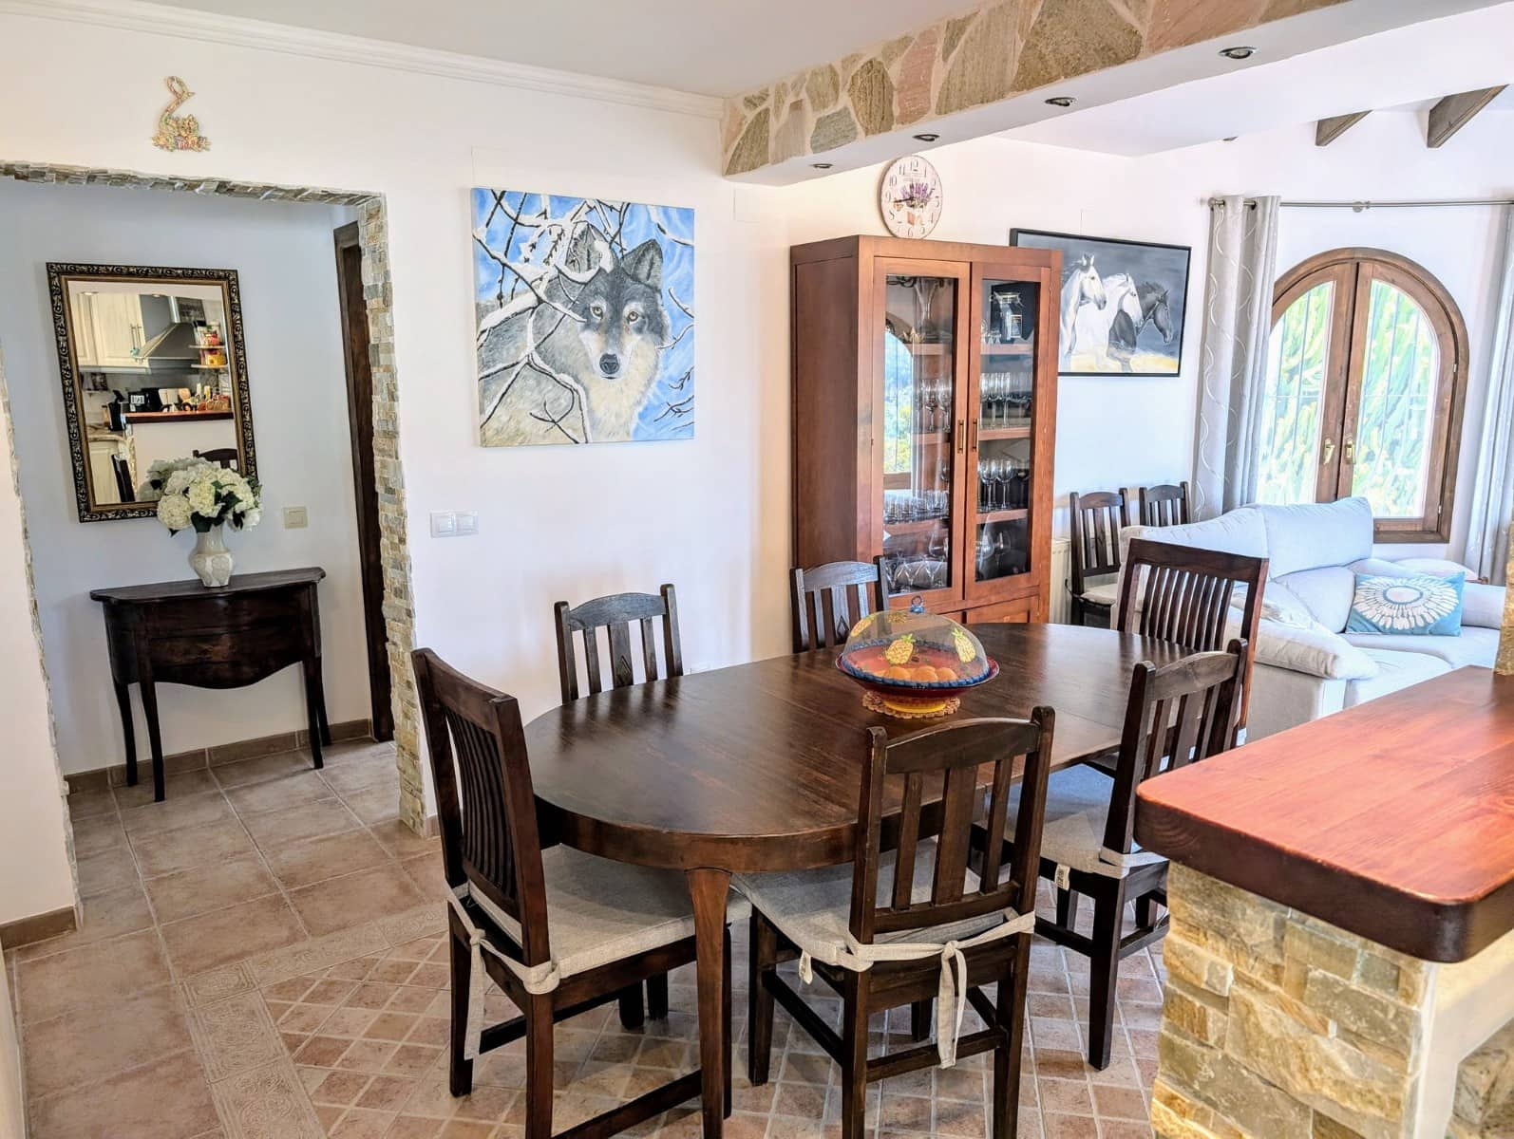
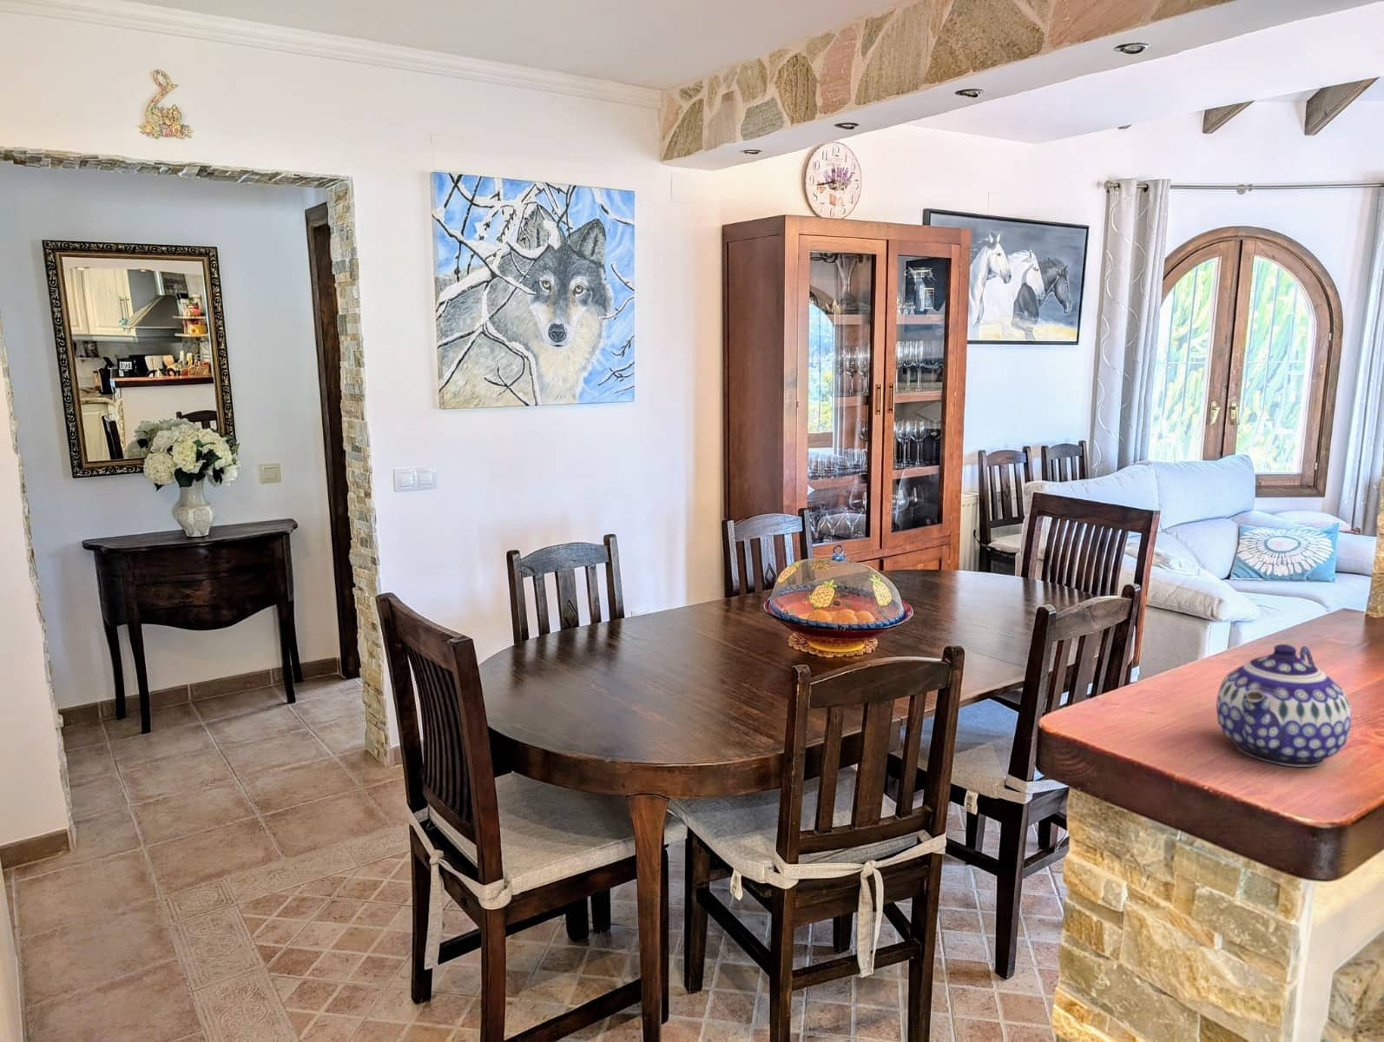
+ teapot [1216,644,1352,767]
